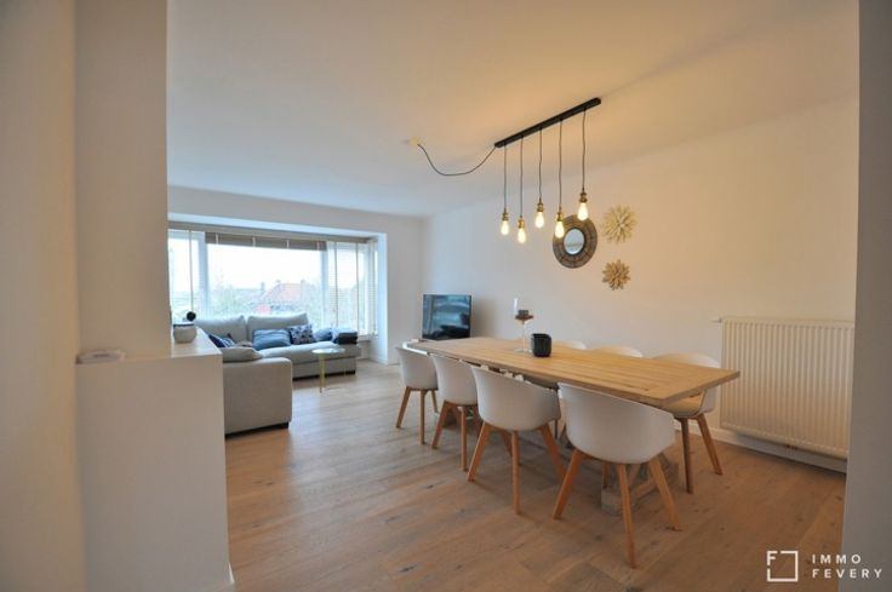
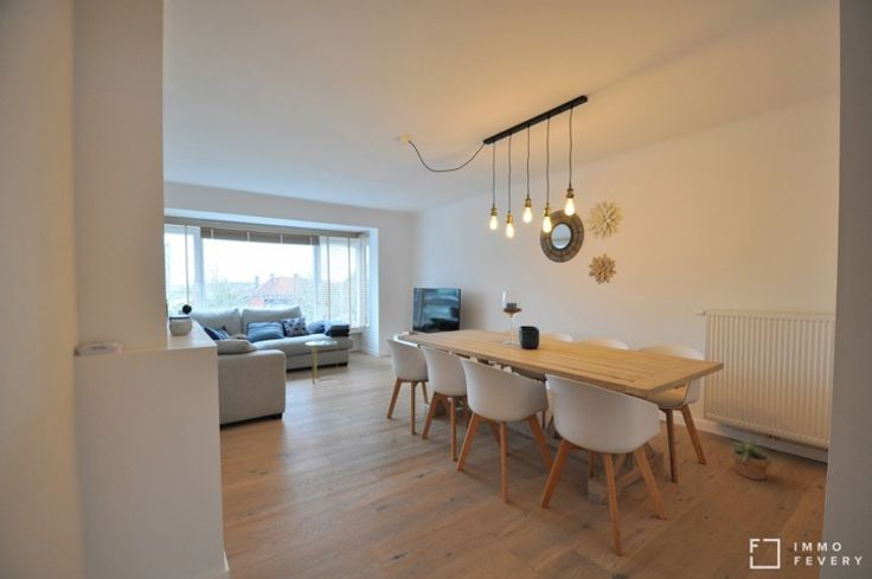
+ potted plant [723,431,782,481]
